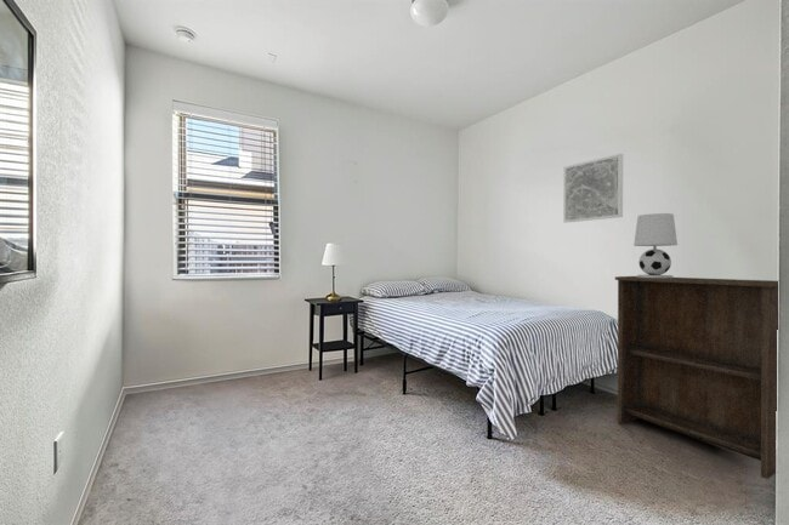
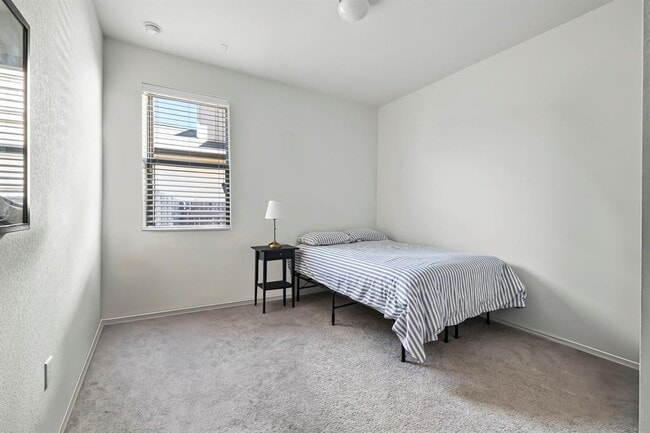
- table lamp [632,212,679,278]
- bookshelf [614,275,779,480]
- wall art [562,153,624,223]
